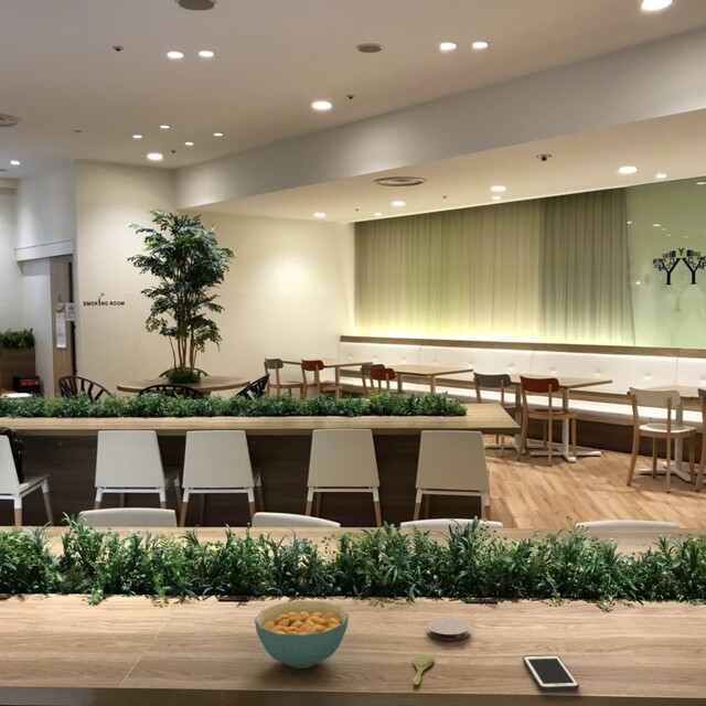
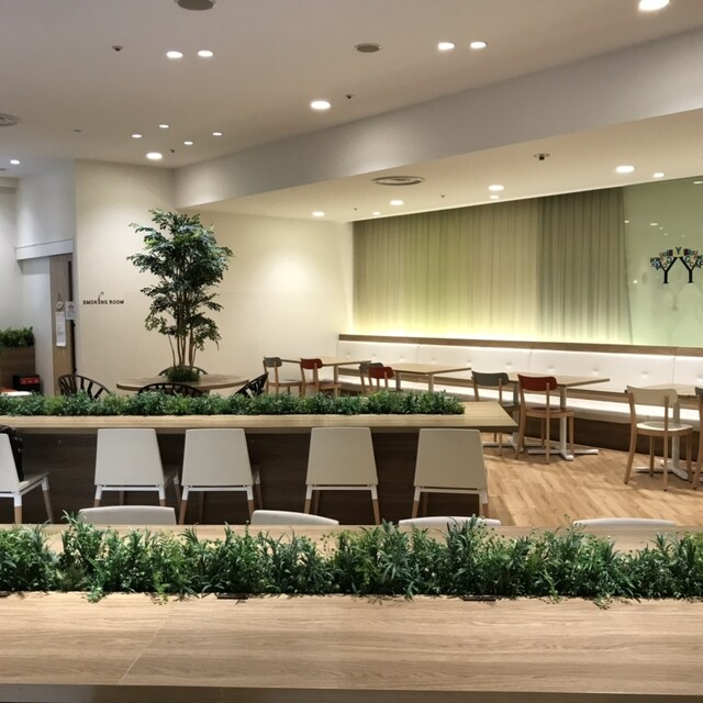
- cereal bowl [254,600,350,670]
- coaster [426,617,471,642]
- cell phone [522,654,580,692]
- spoon [411,653,435,686]
